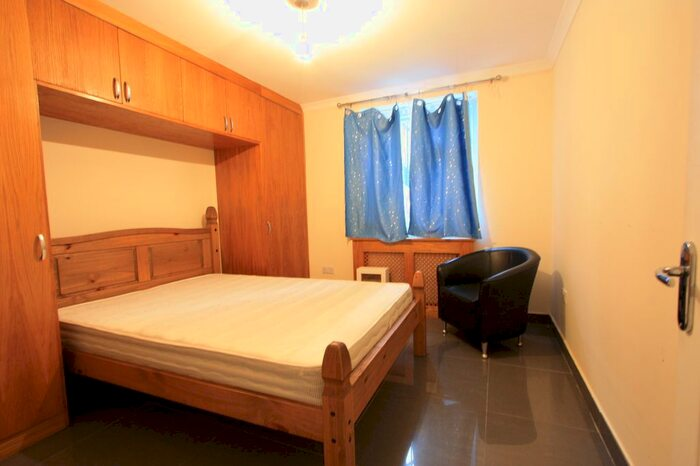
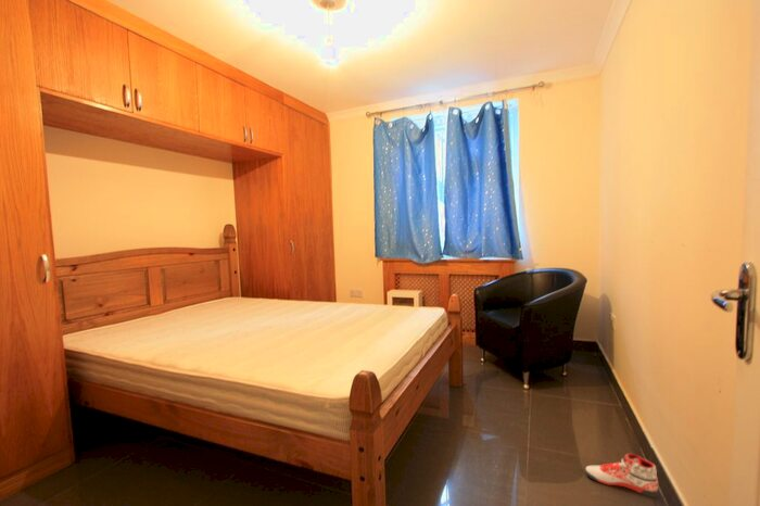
+ sneaker [583,453,659,498]
